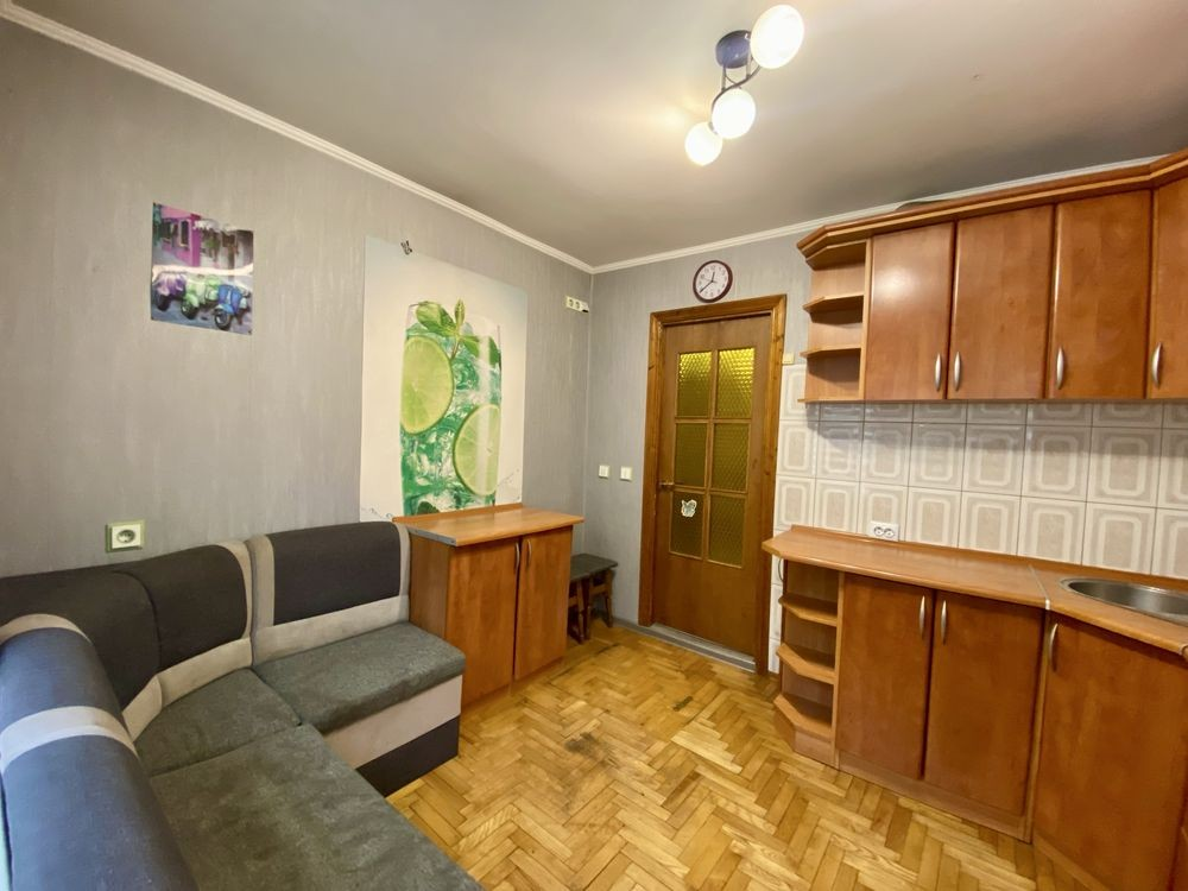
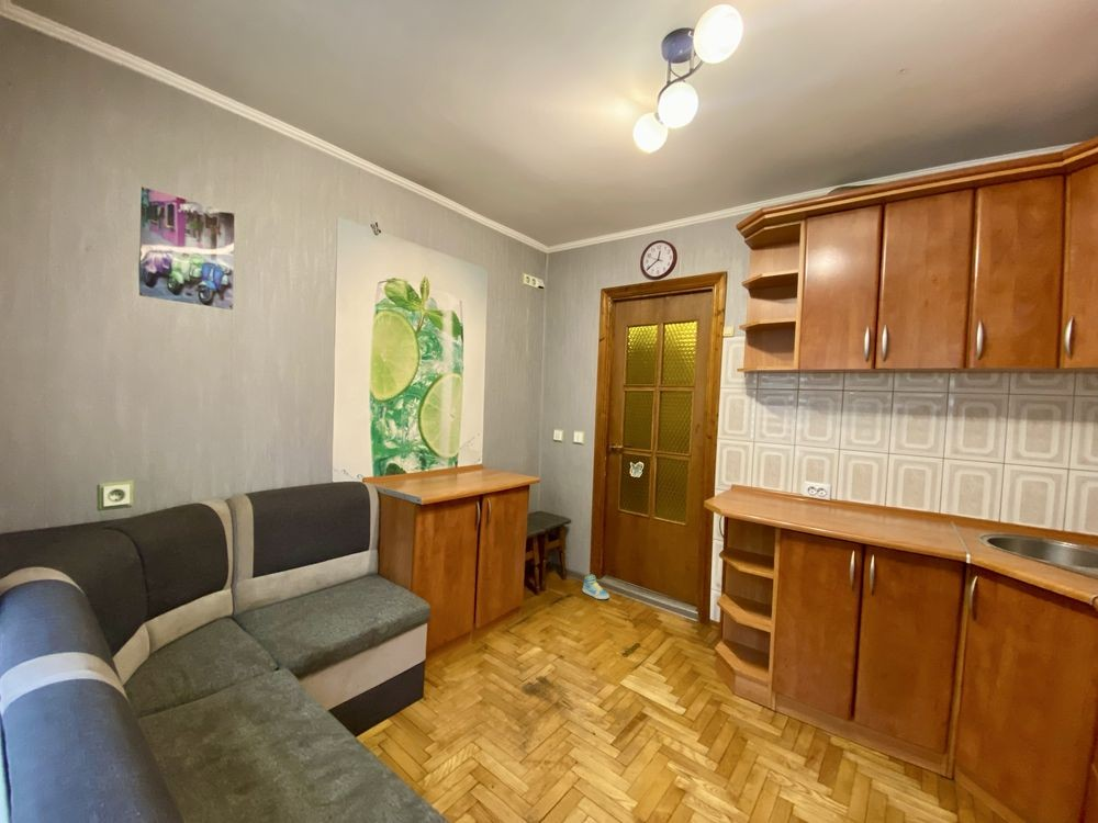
+ sneaker [582,573,610,600]
